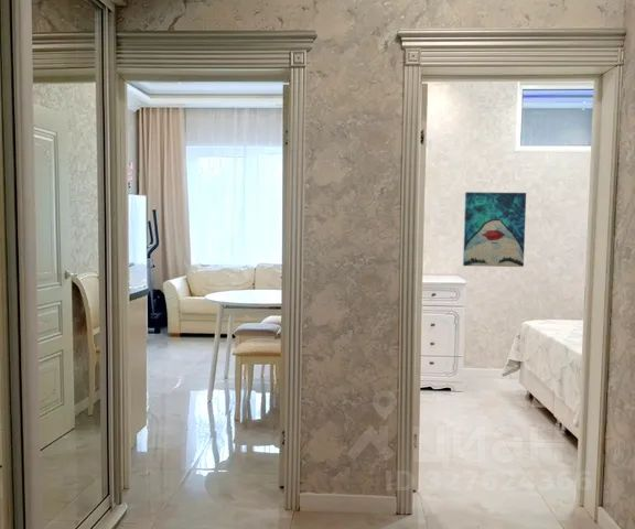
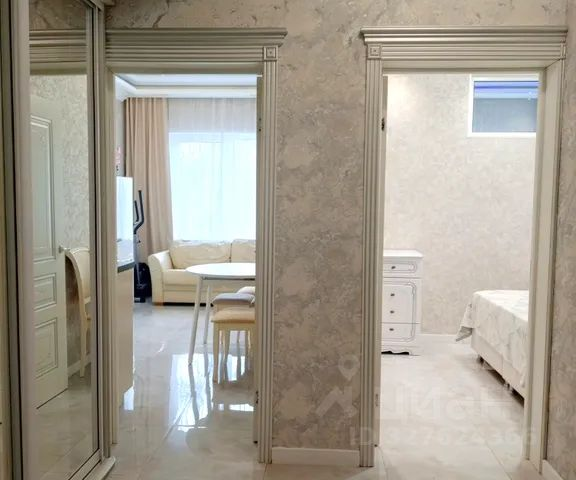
- wall art [462,191,527,268]
